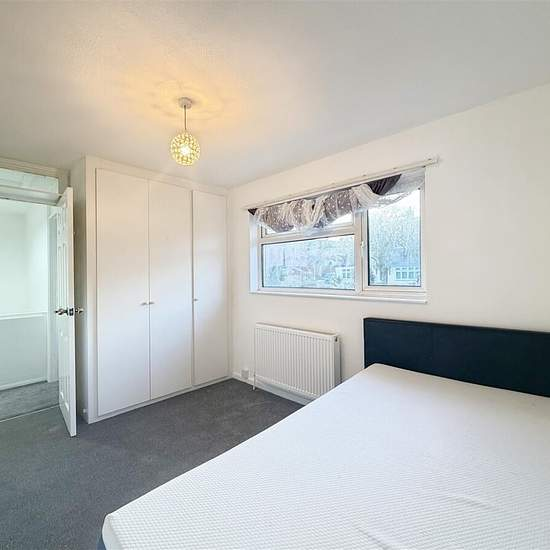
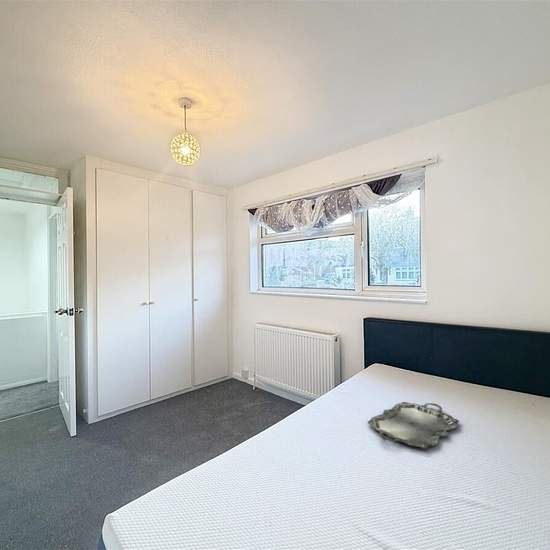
+ serving tray [367,401,460,450]
